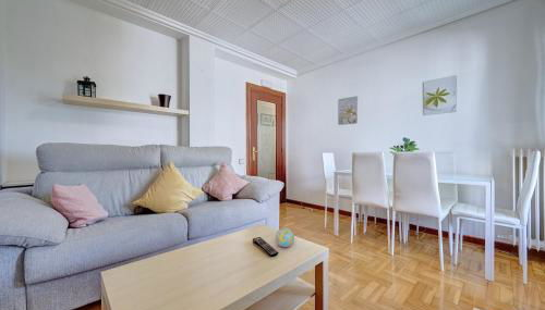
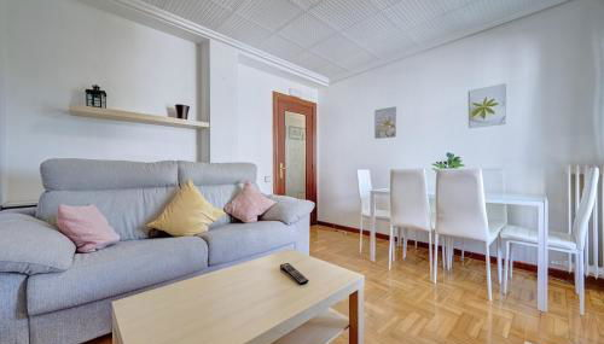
- decorative ball [275,226,295,248]
